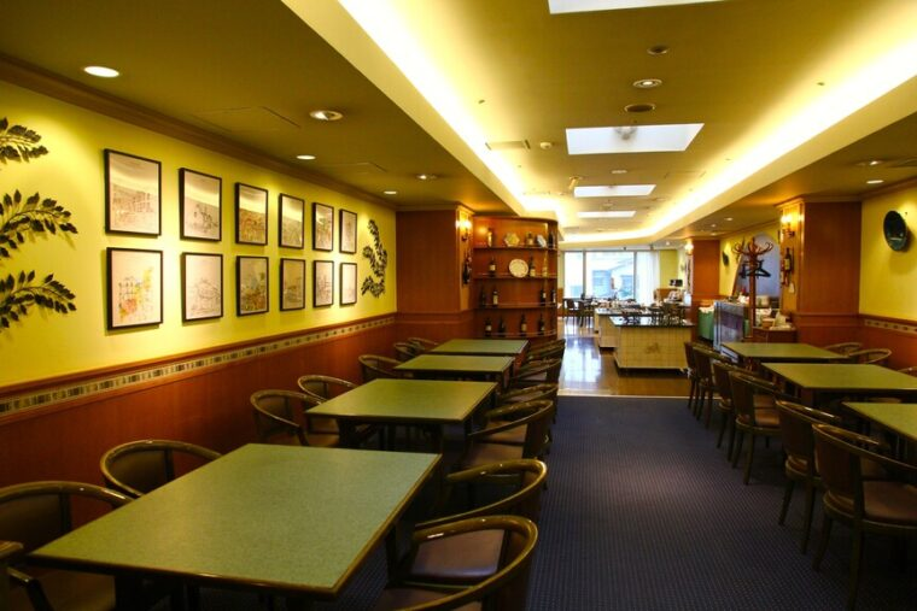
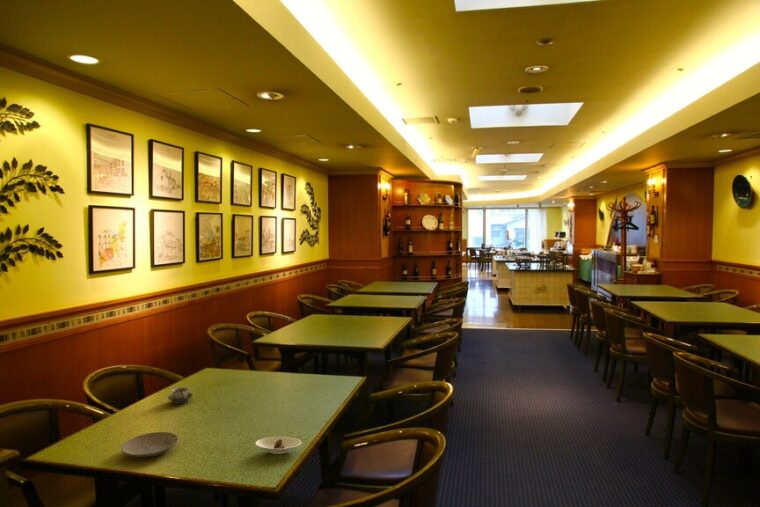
+ saucer [255,436,302,455]
+ cup [167,386,194,405]
+ plate [120,431,179,458]
